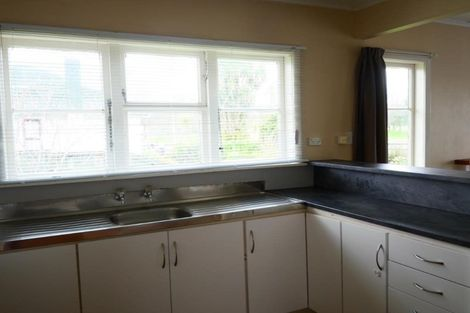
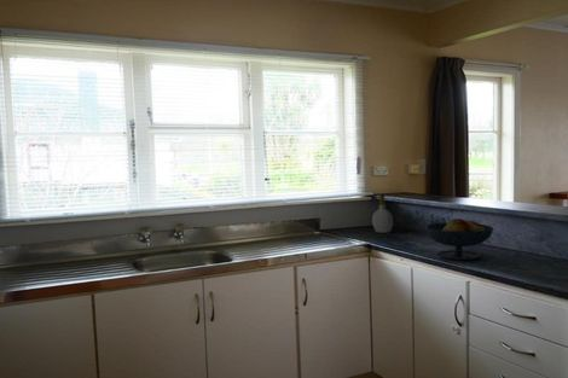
+ soap bottle [371,192,394,234]
+ fruit bowl [424,217,494,261]
